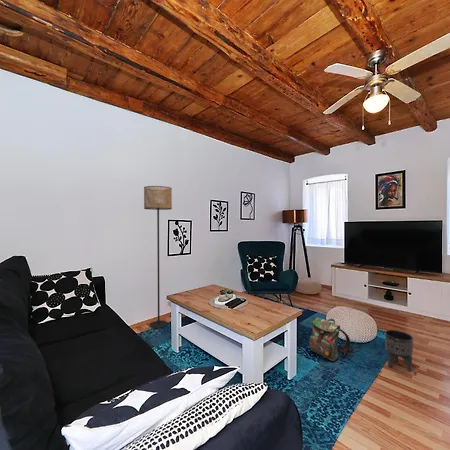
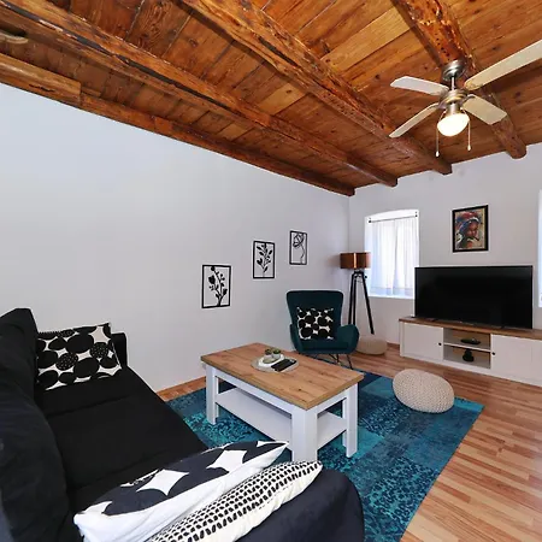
- floor lamp [143,185,173,329]
- backpack [308,317,355,362]
- planter [384,329,414,372]
